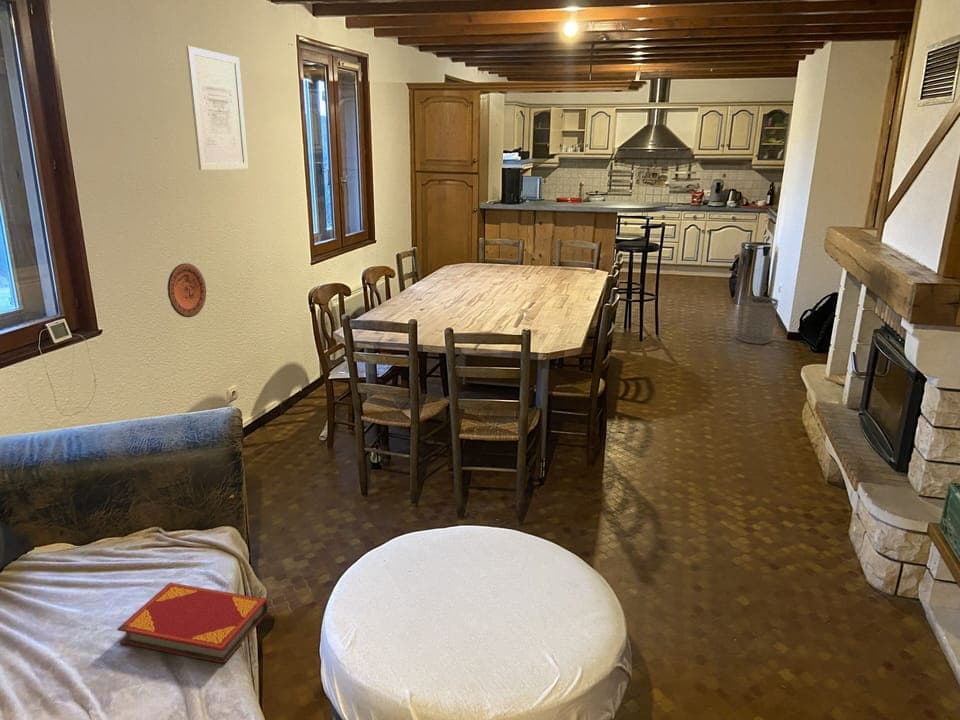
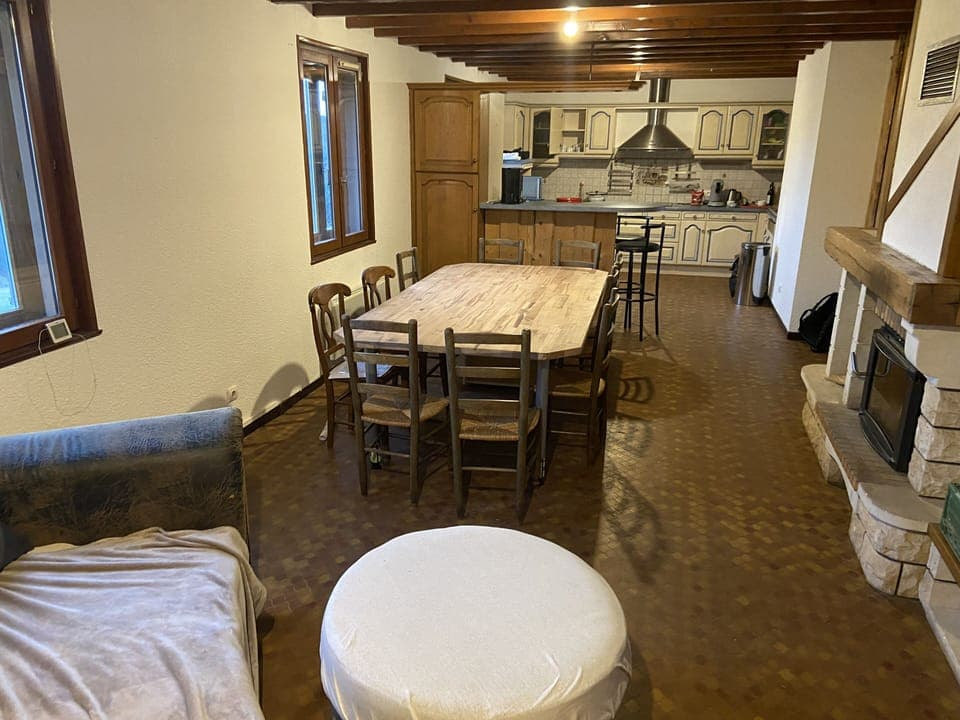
- waste bin [736,295,779,345]
- hardback book [116,582,269,665]
- wall art [185,45,249,171]
- decorative plate [167,262,207,318]
